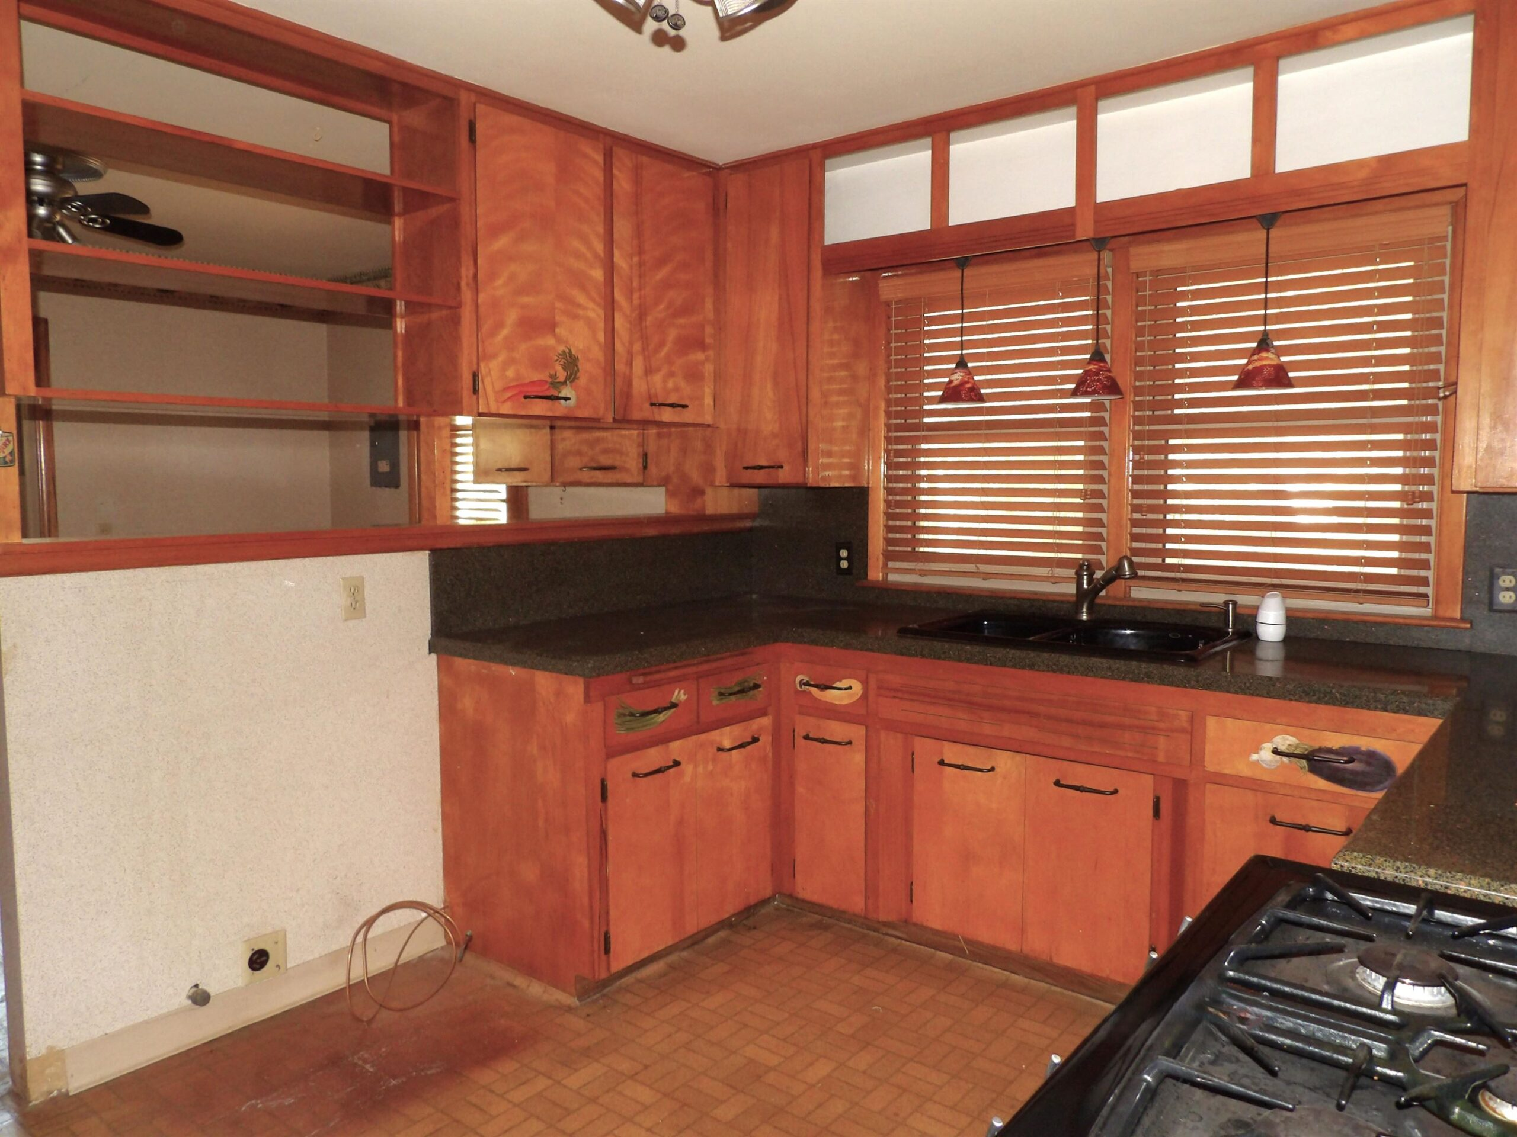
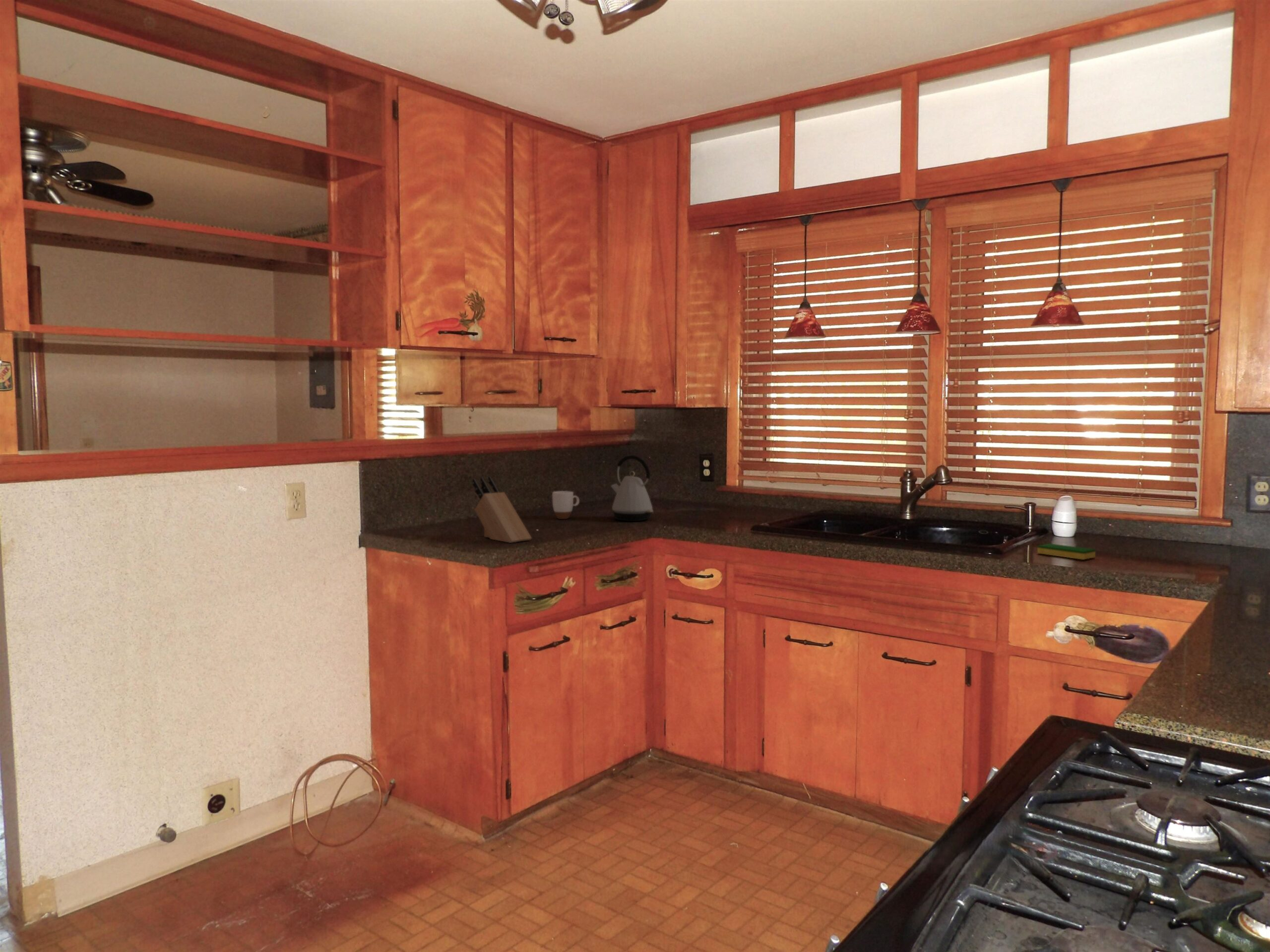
+ kettle [610,455,654,522]
+ dish sponge [1037,543,1096,560]
+ mug [552,490,580,520]
+ knife block [472,476,532,543]
